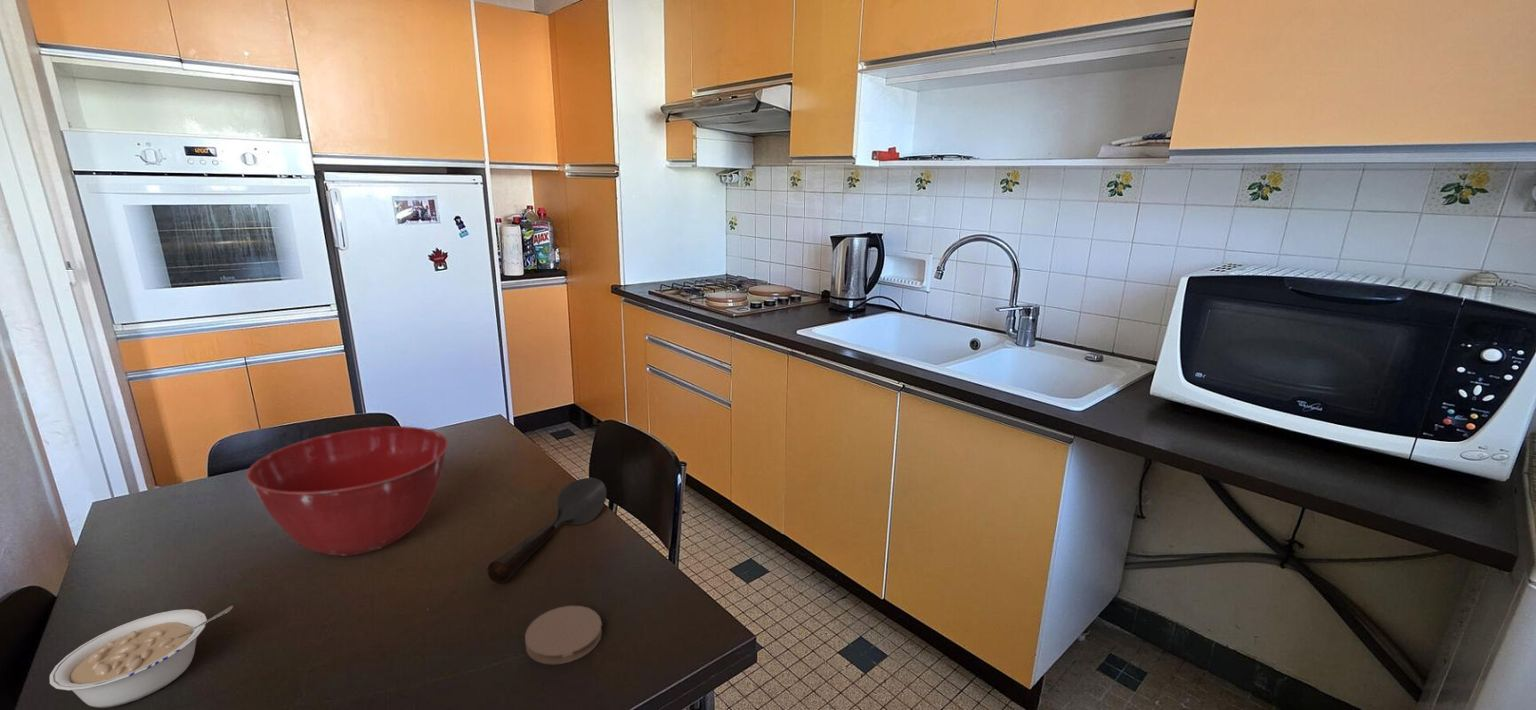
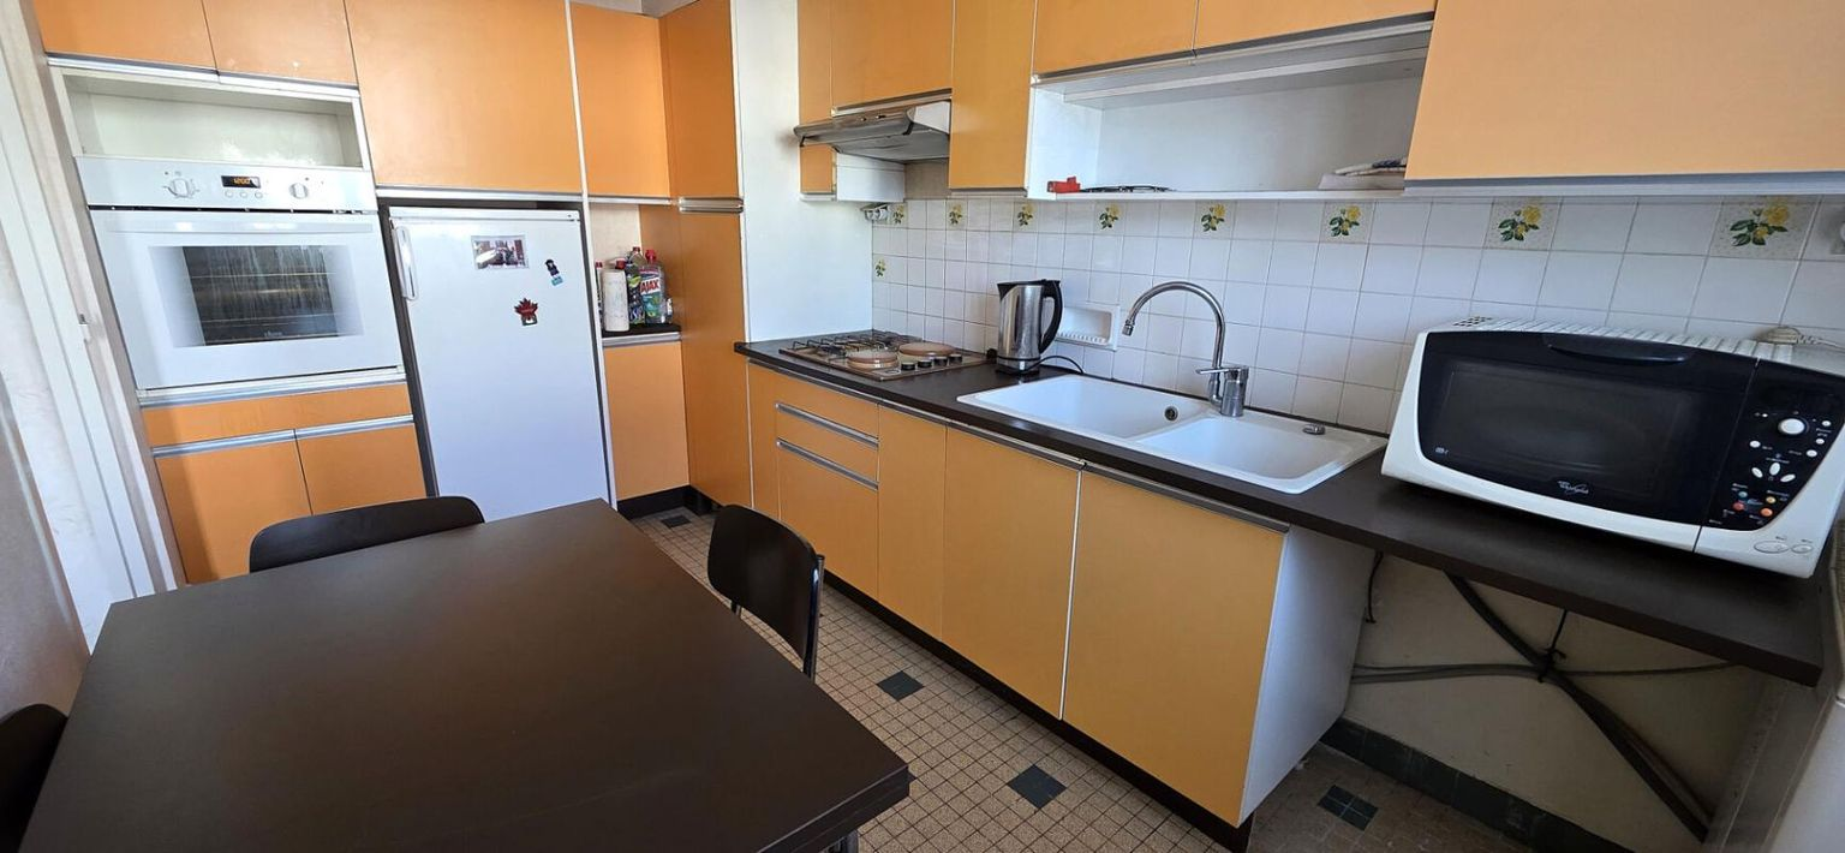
- legume [49,605,234,709]
- mixing bowl [245,425,449,557]
- coaster [524,605,603,665]
- spoon [487,477,607,584]
